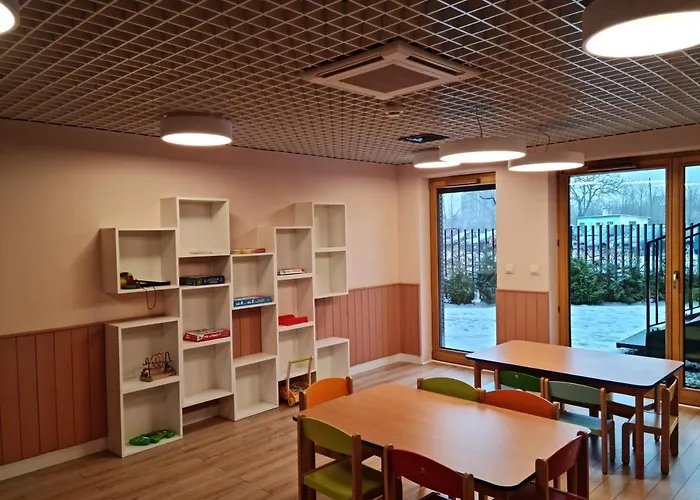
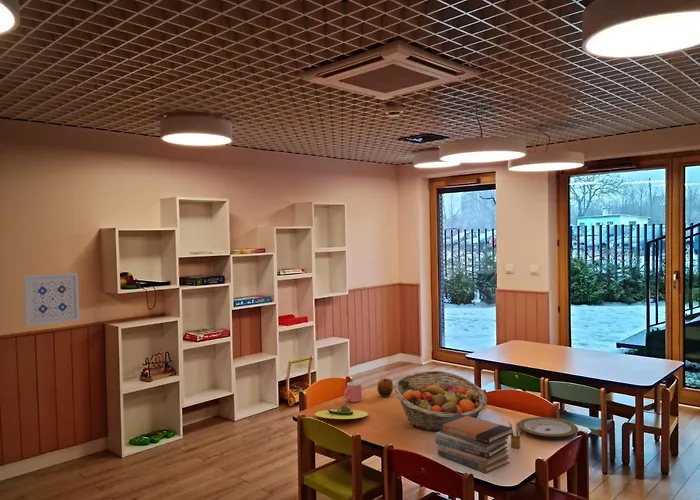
+ wall art [23,272,81,327]
+ plate [517,416,579,438]
+ pencil box [508,422,524,449]
+ avocado [314,400,369,420]
+ fruit basket [393,370,488,432]
+ mug [343,381,363,403]
+ book stack [434,414,513,474]
+ apple [376,377,394,397]
